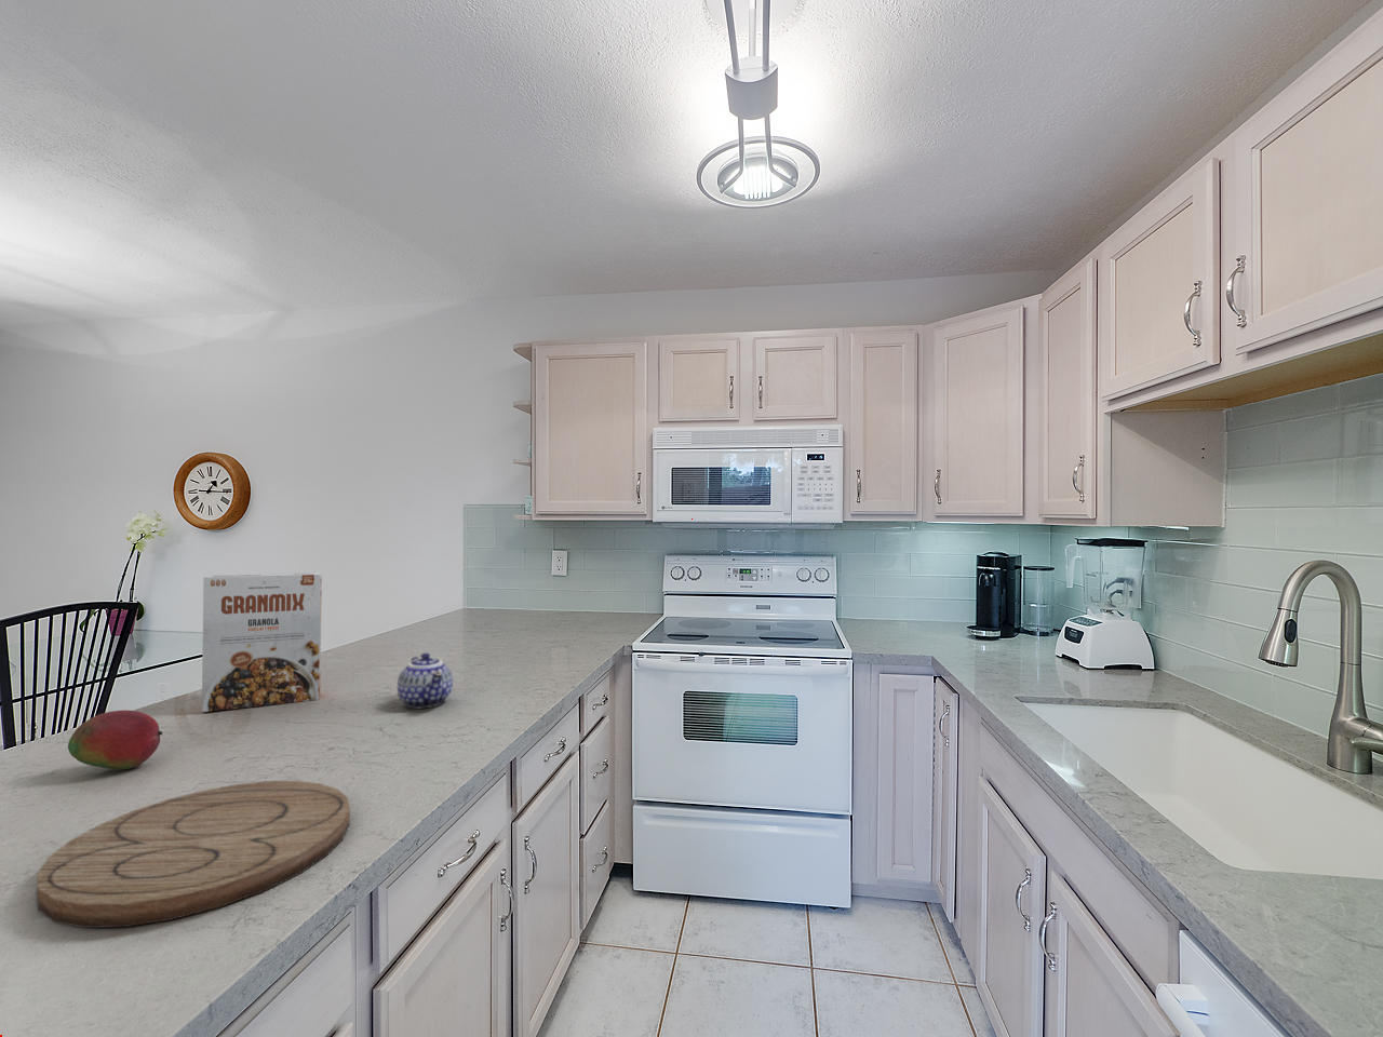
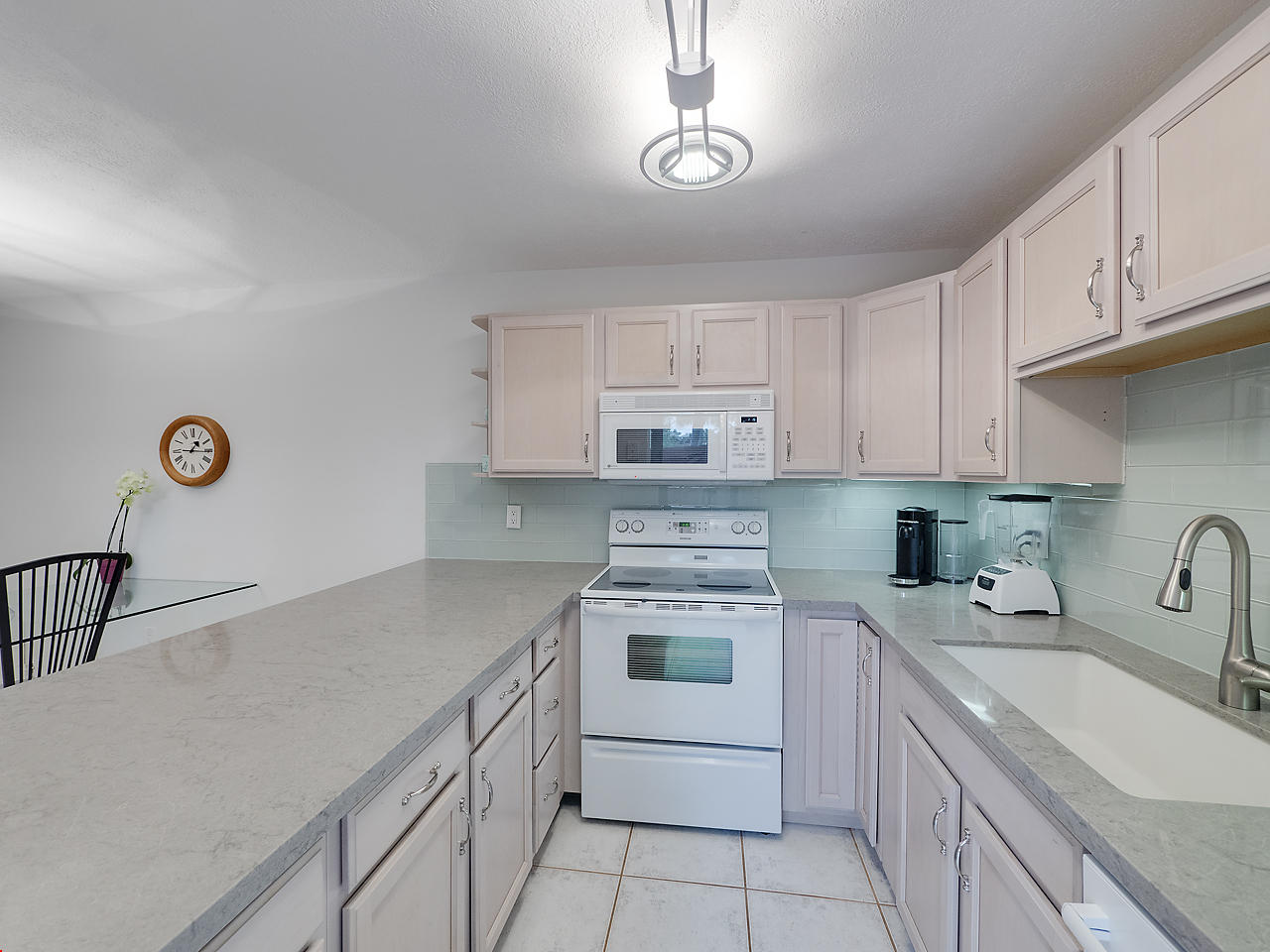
- teapot [396,651,454,709]
- cutting board [36,780,351,929]
- fruit [68,710,163,770]
- cereal box [201,572,323,712]
